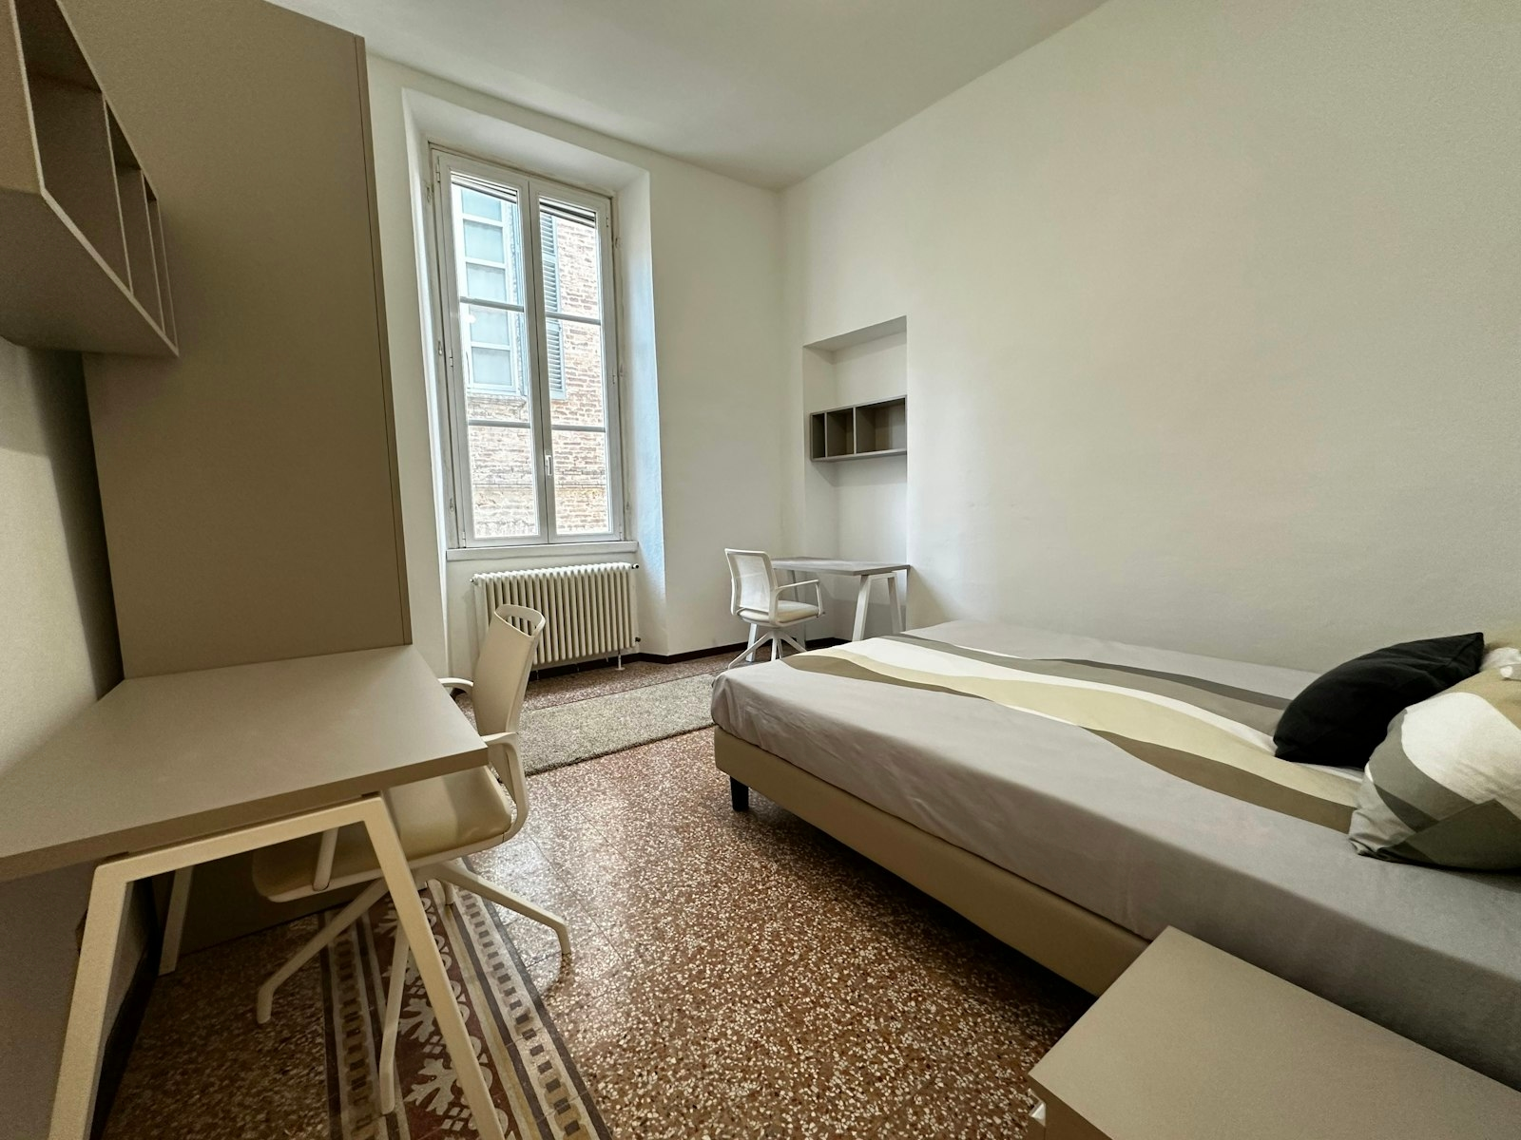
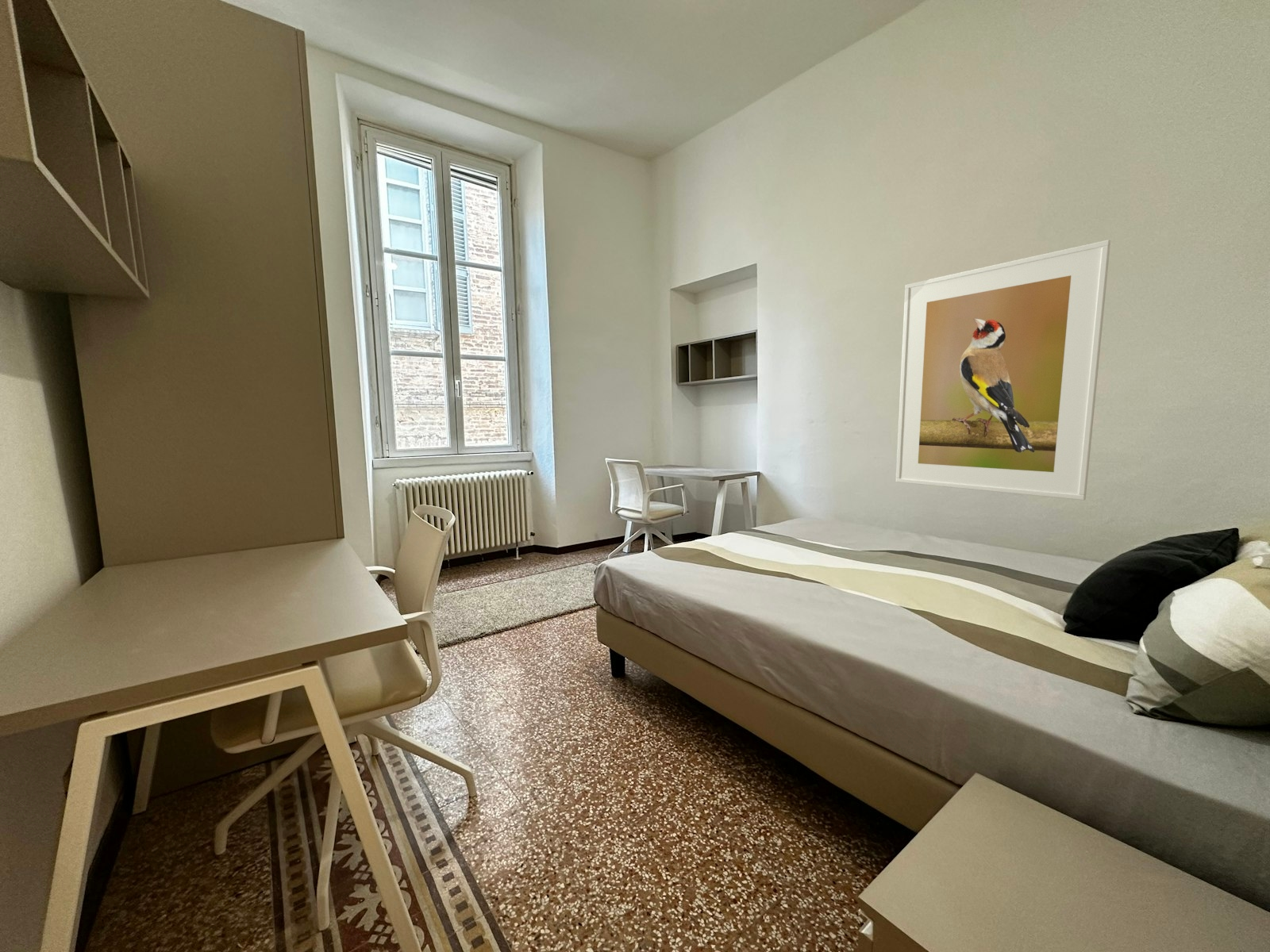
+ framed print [895,239,1111,501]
